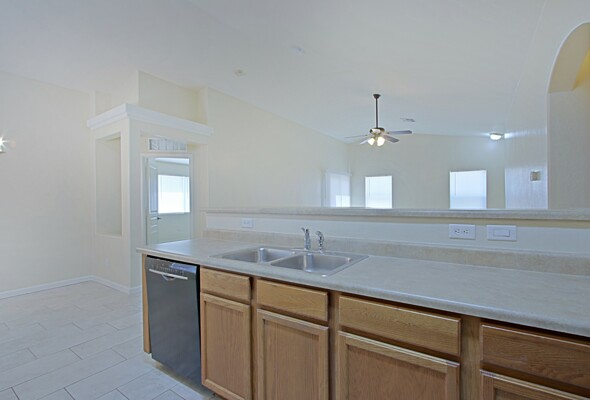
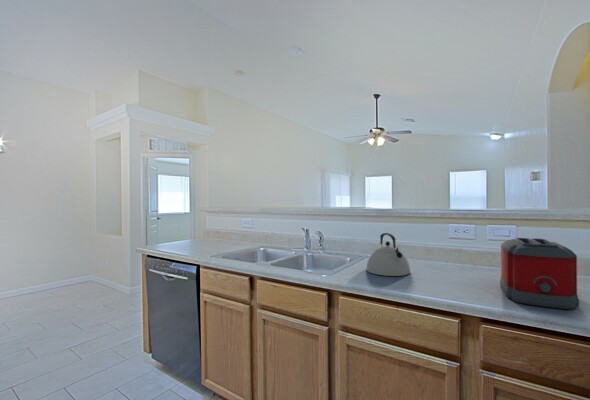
+ toaster [499,237,580,310]
+ kettle [365,232,412,277]
